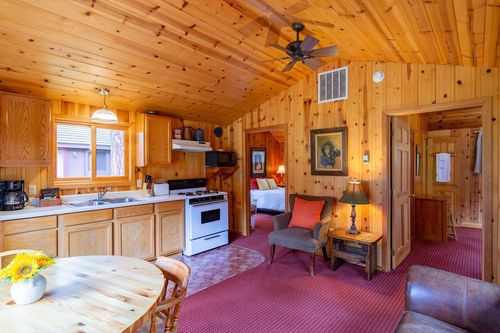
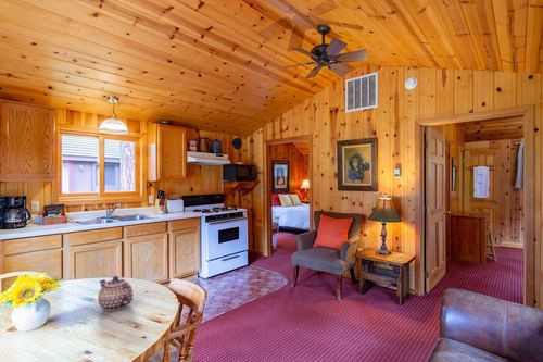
+ teapot [97,275,135,312]
